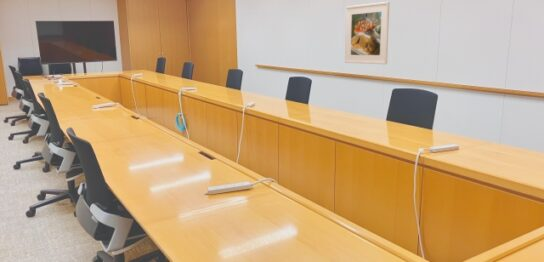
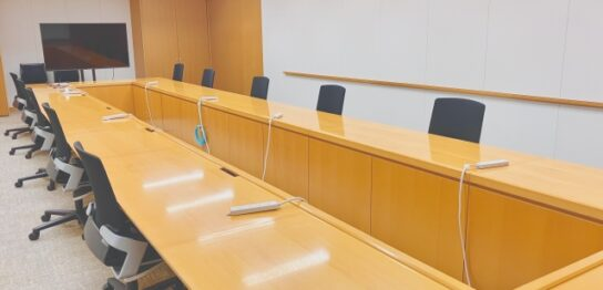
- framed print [344,1,390,65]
